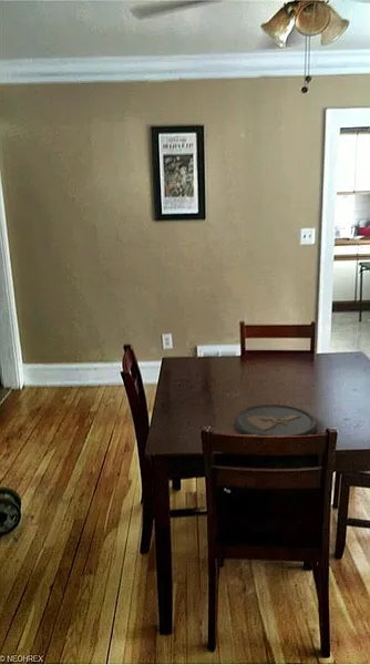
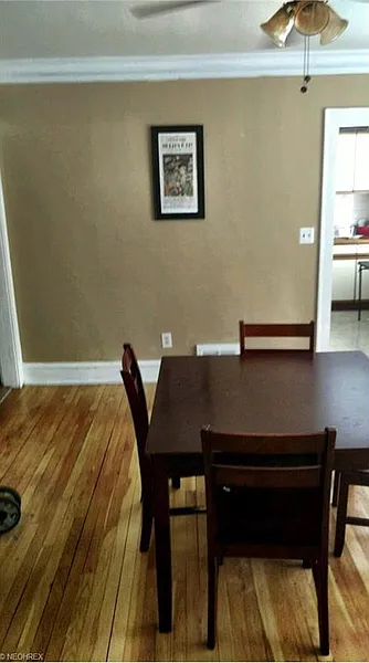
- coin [234,403,318,437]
